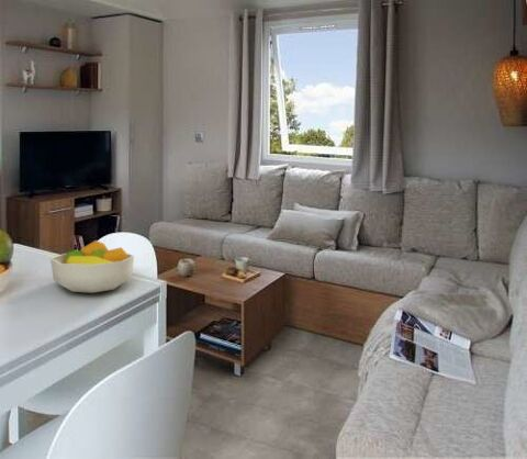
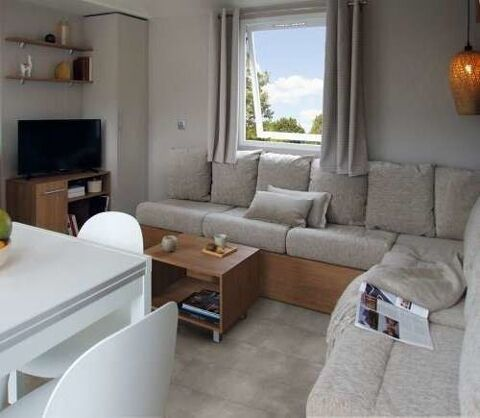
- fruit bowl [49,239,135,294]
